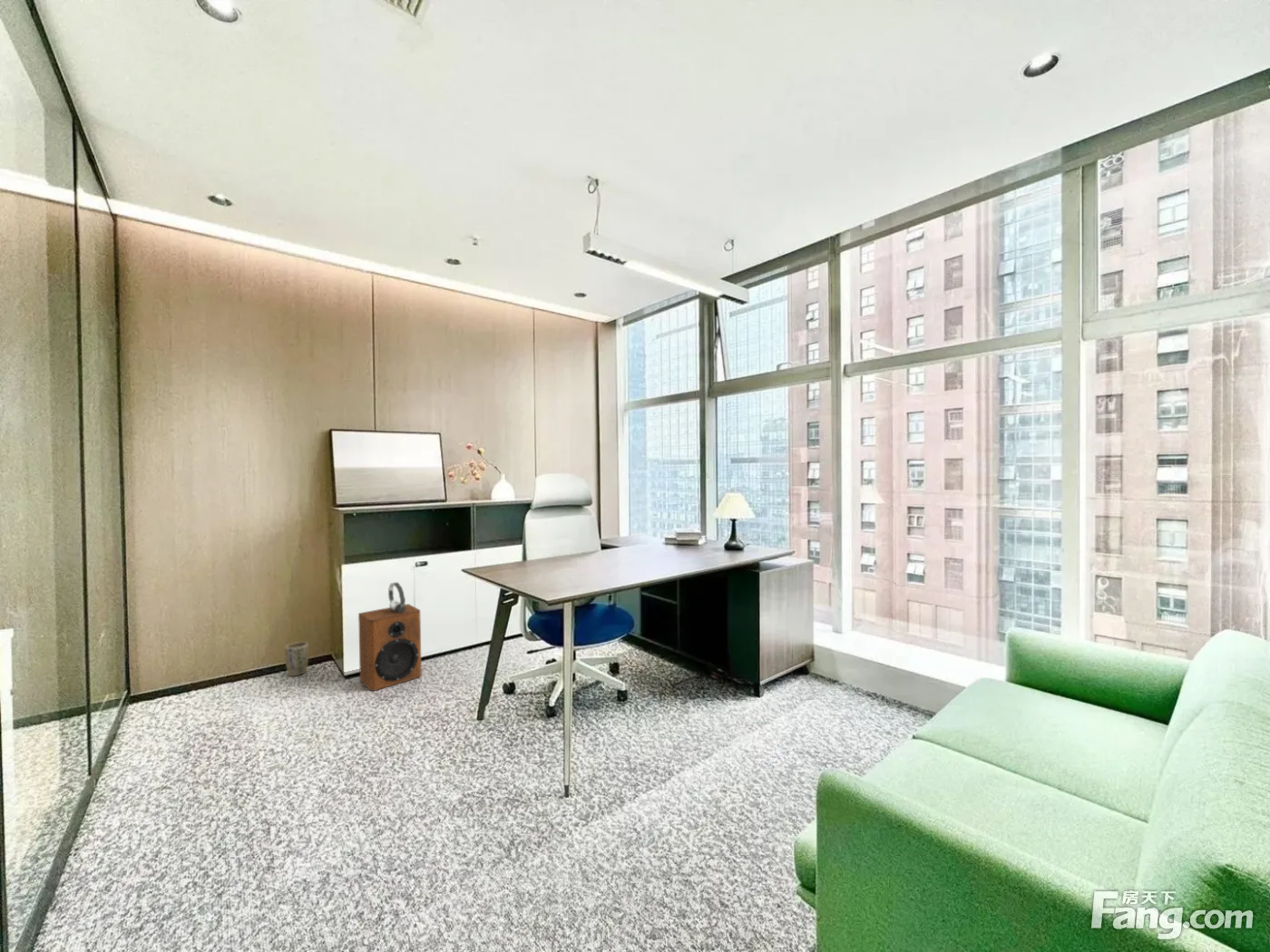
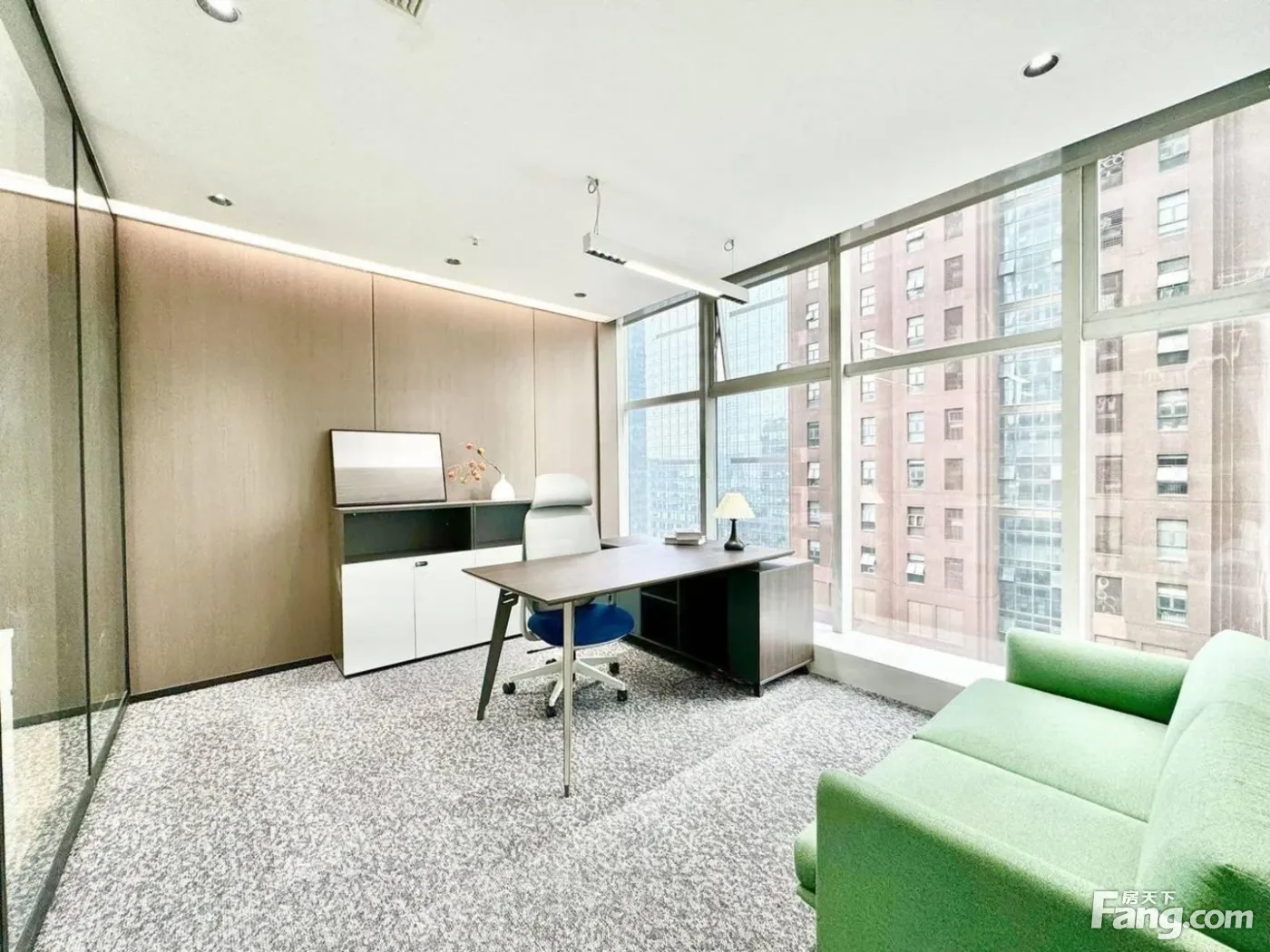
- speaker [357,603,423,692]
- headphones [387,581,406,613]
- plant pot [284,641,309,677]
